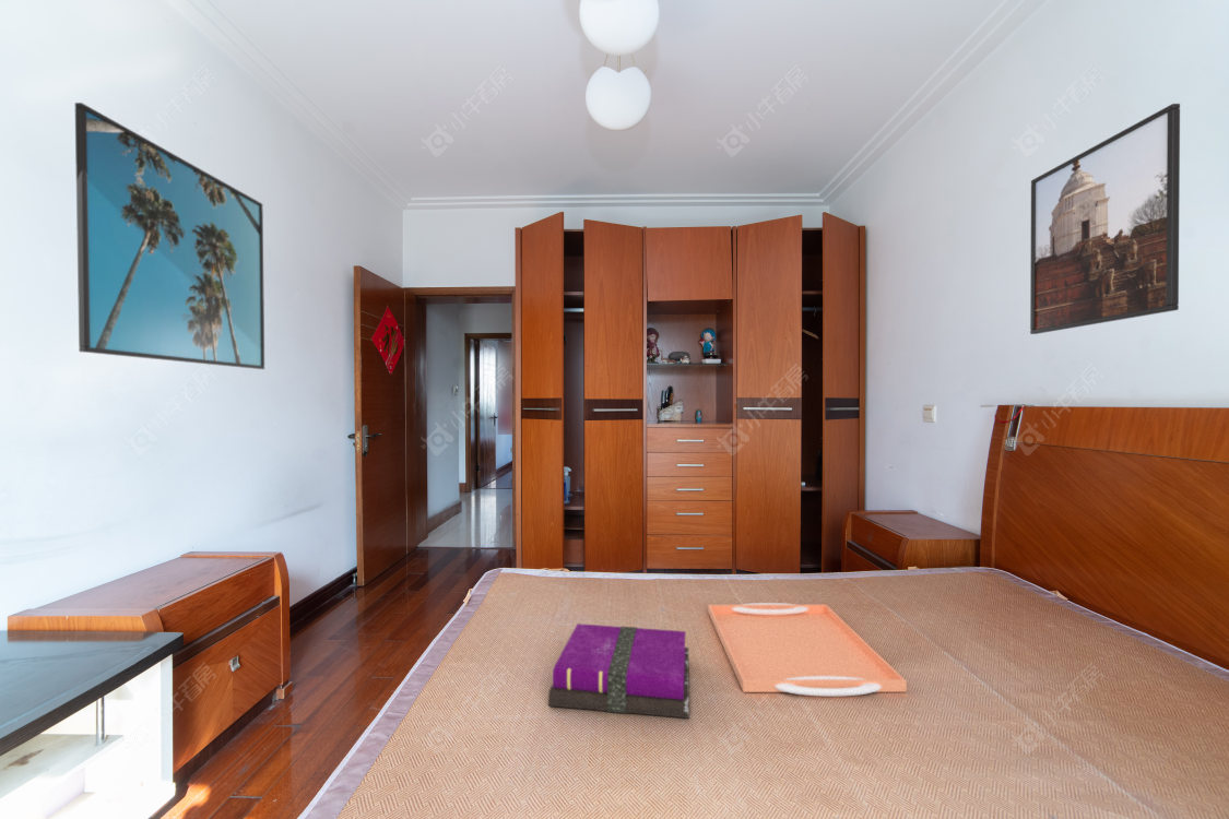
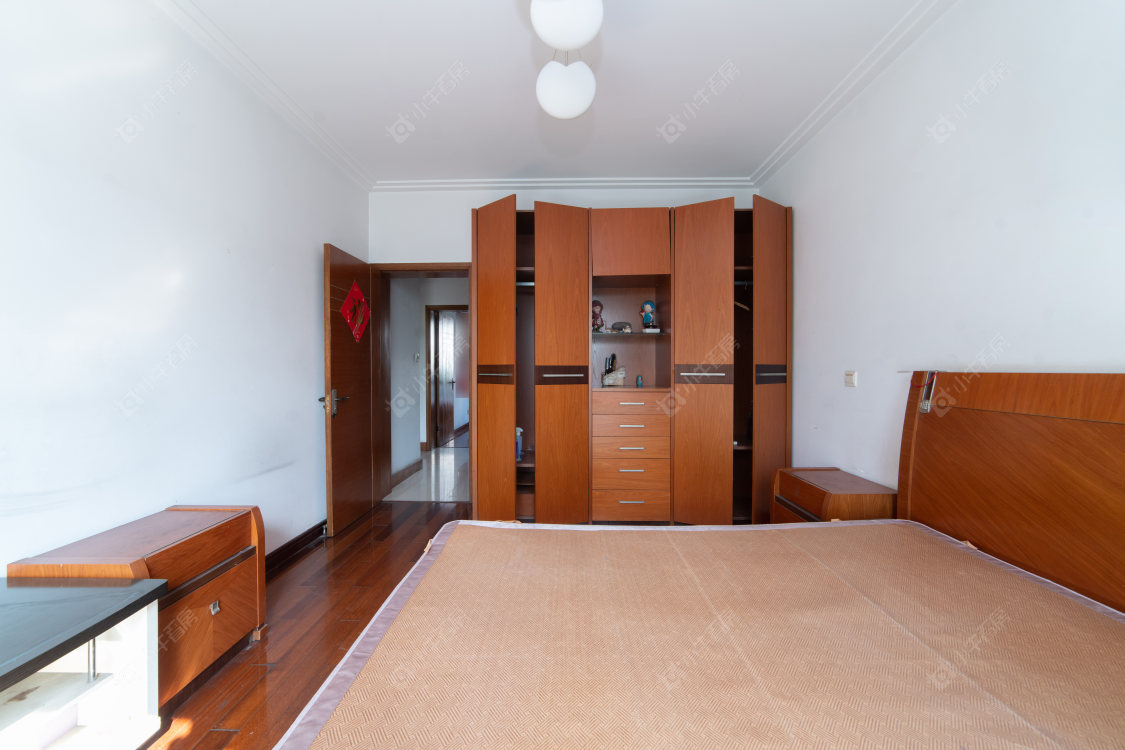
- hardback book [547,622,690,720]
- serving tray [707,602,908,697]
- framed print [74,102,265,370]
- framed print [1029,103,1181,335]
